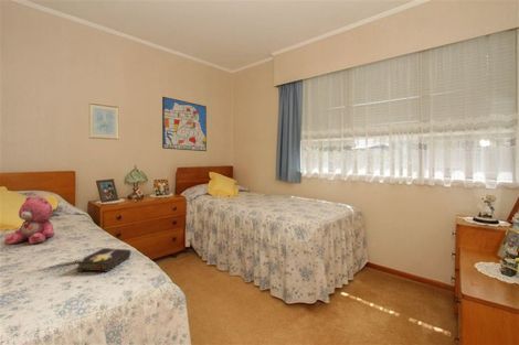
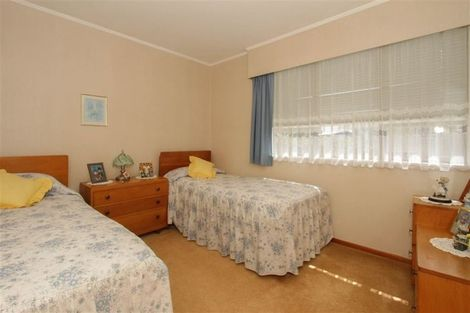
- hardback book [75,247,131,273]
- teddy bear [3,194,55,246]
- wall art [161,96,208,152]
